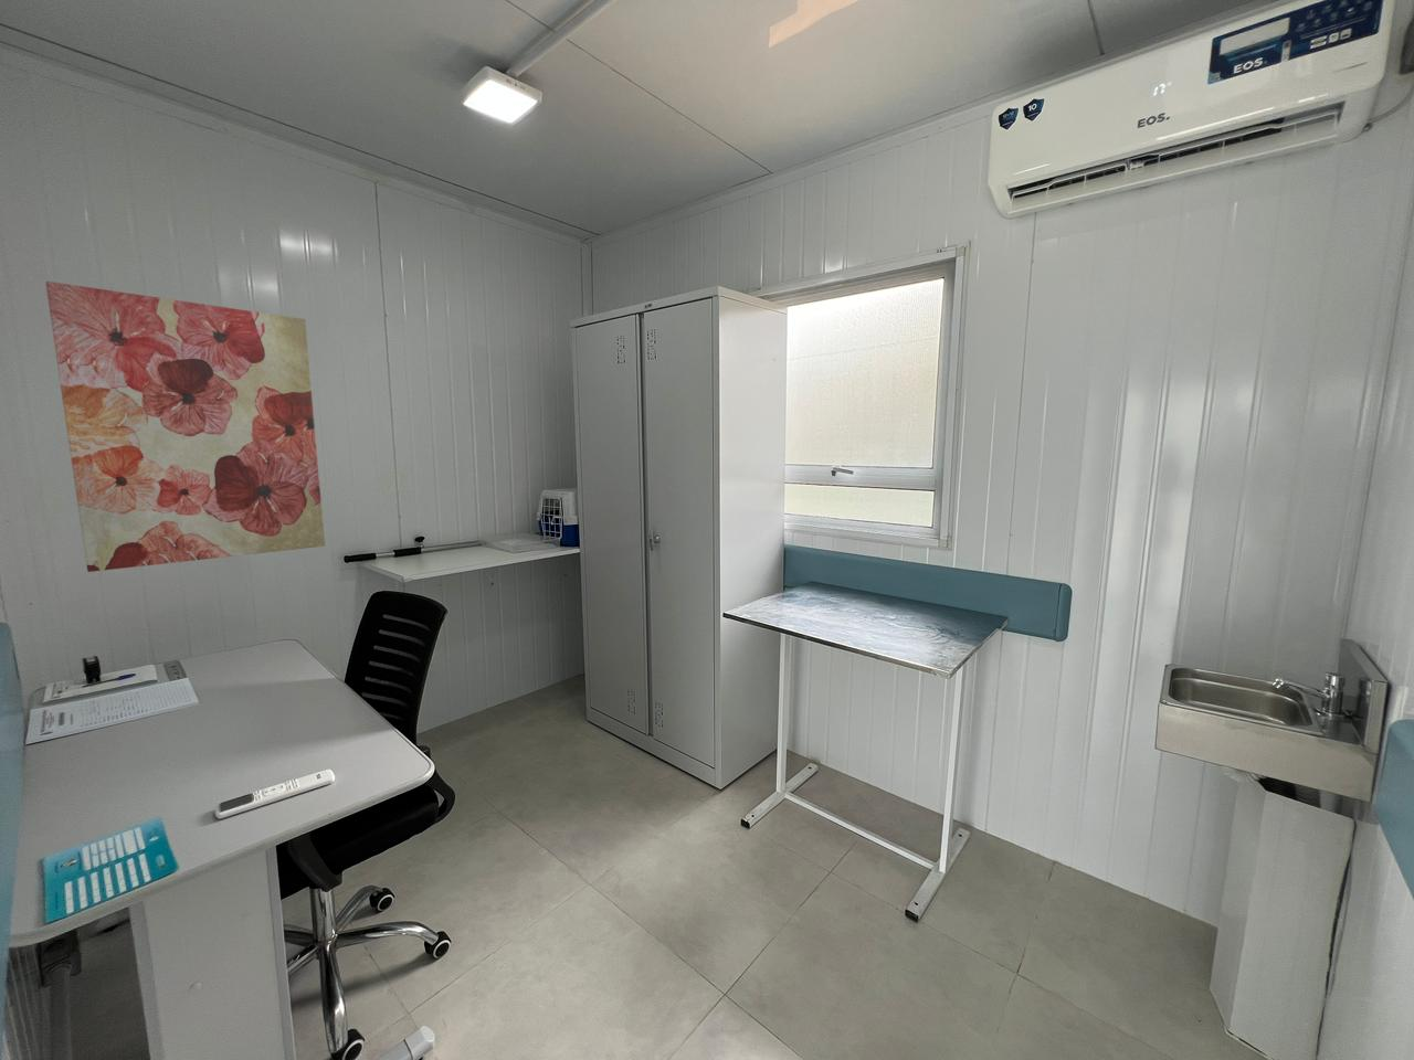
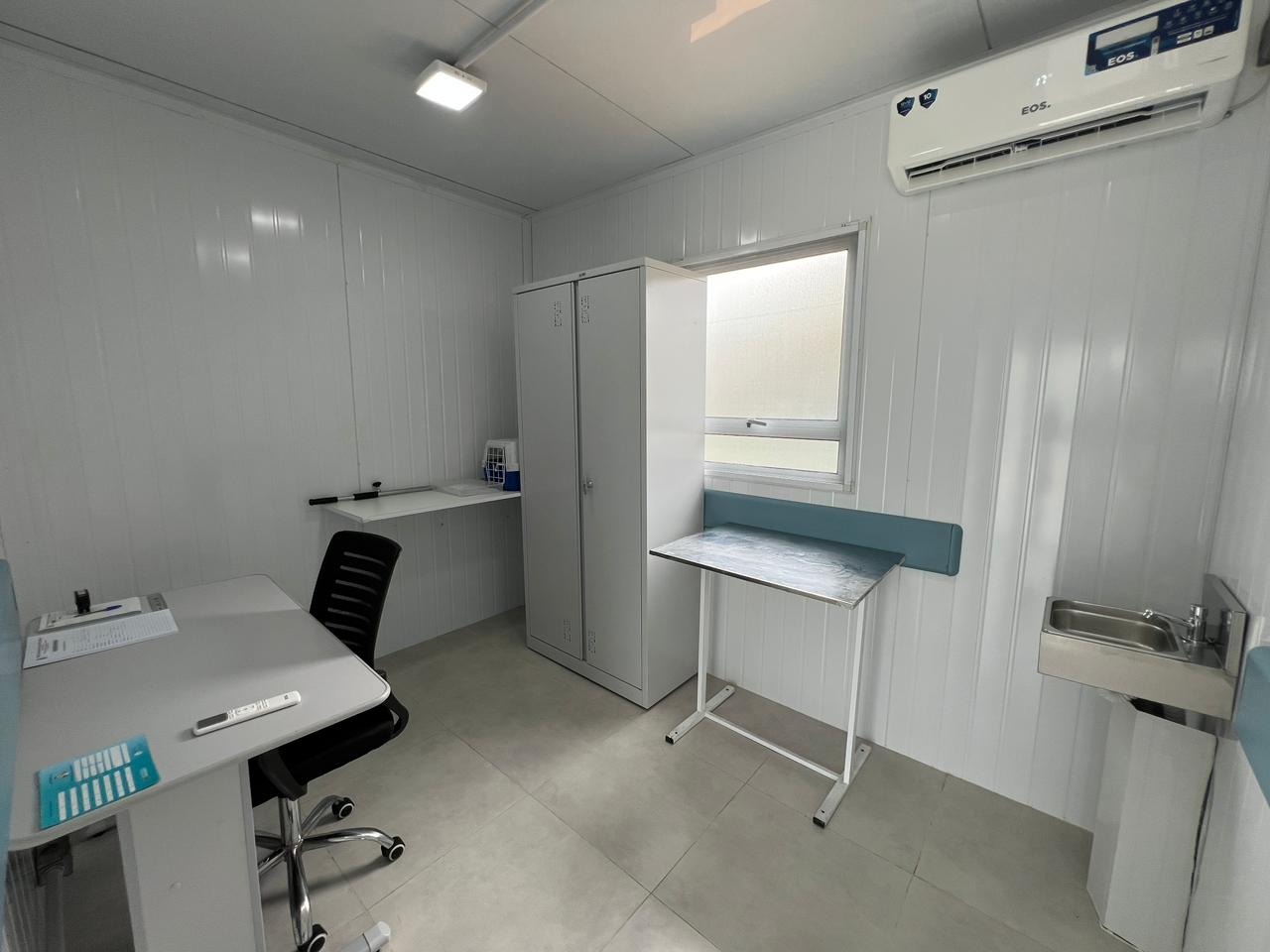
- wall art [45,281,326,573]
